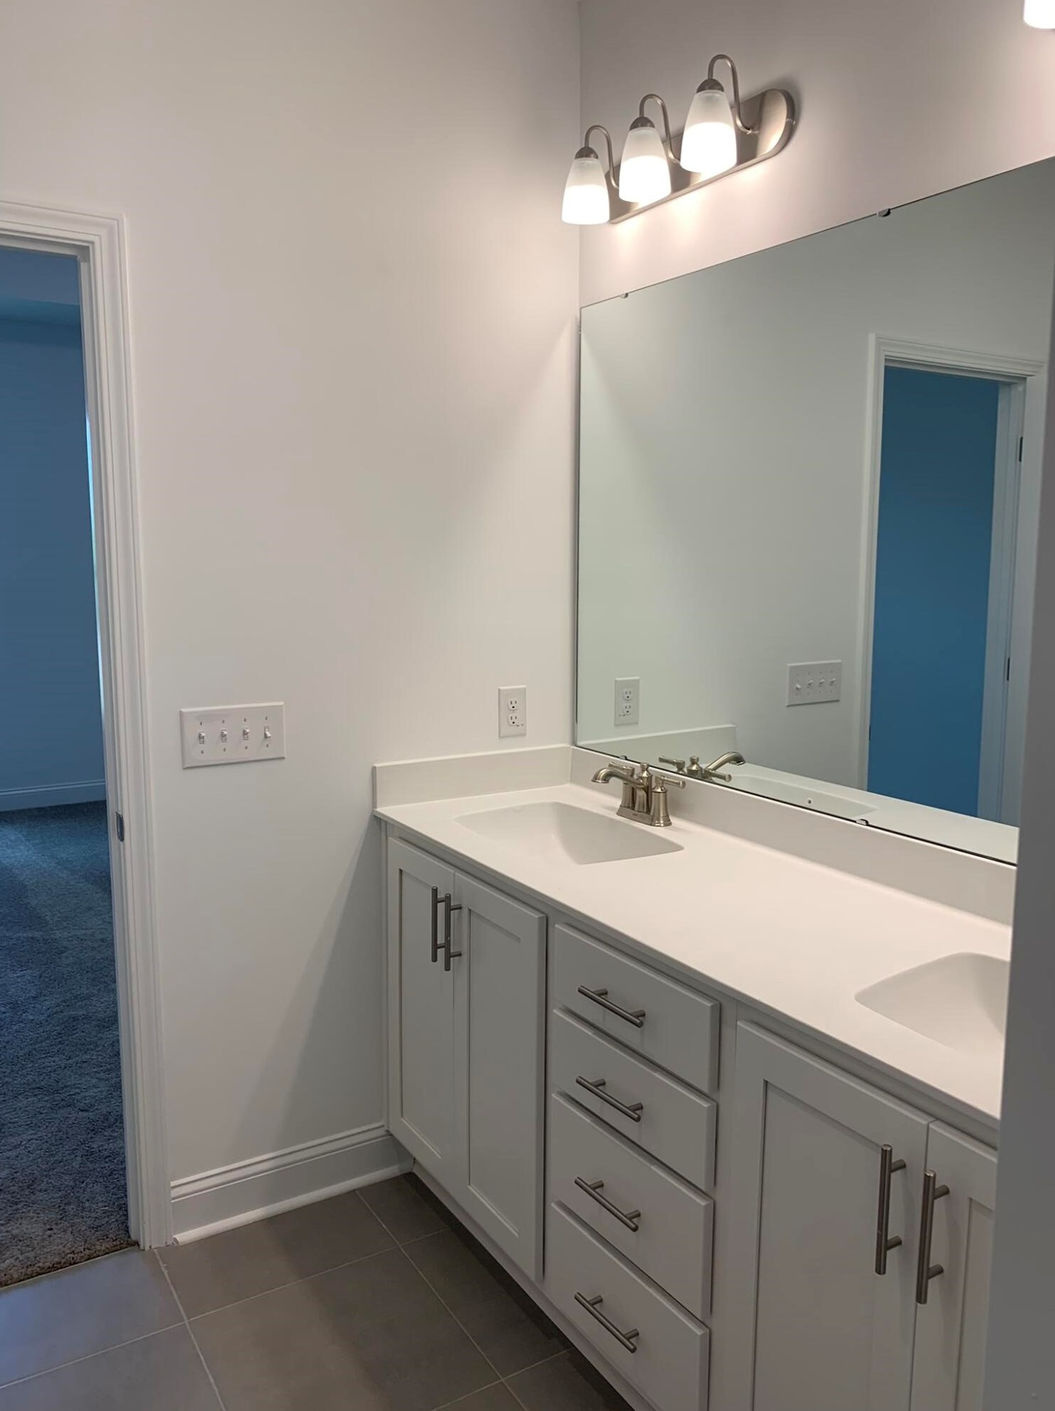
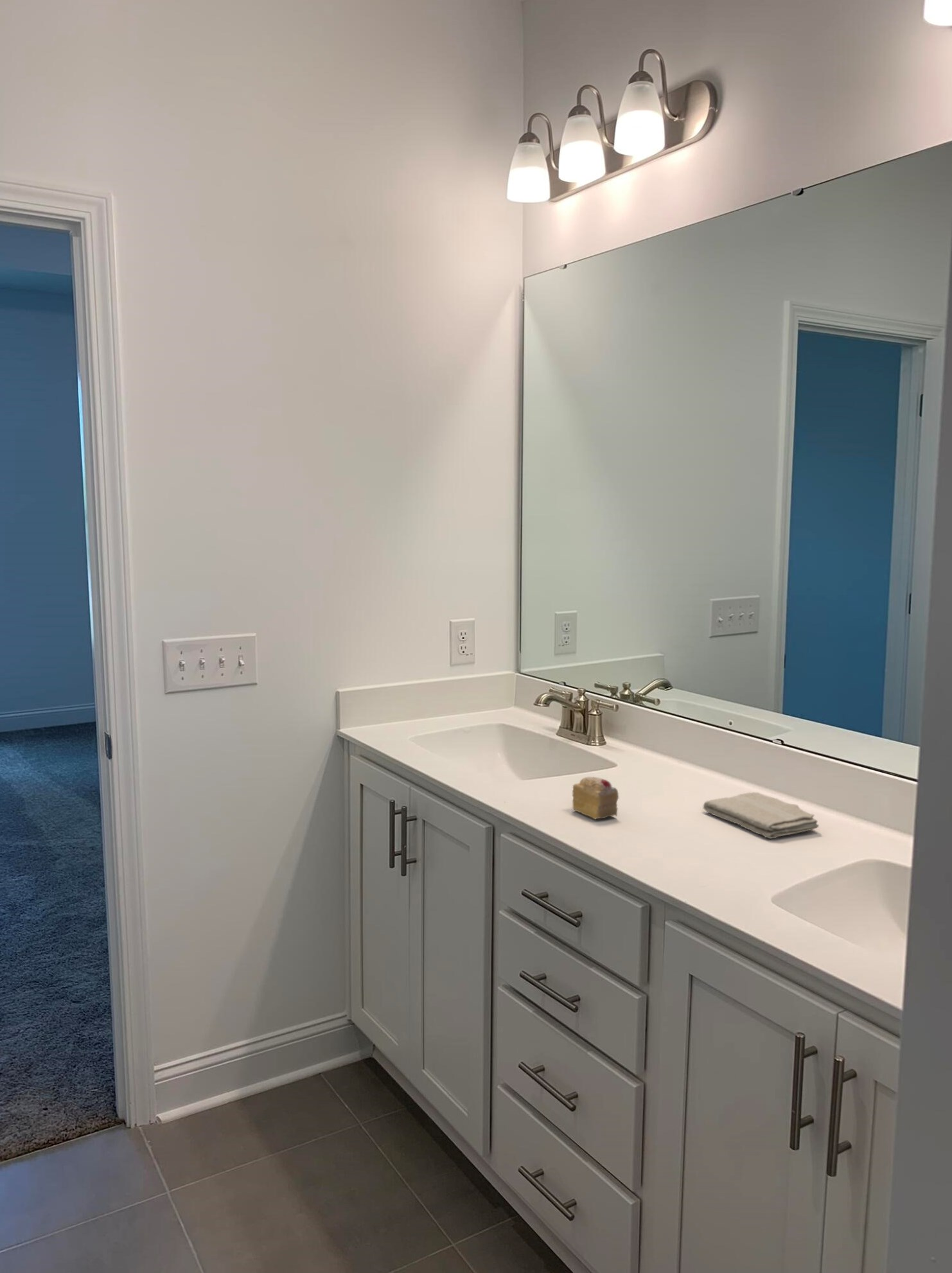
+ washcloth [702,791,820,839]
+ cake slice [572,776,619,821]
